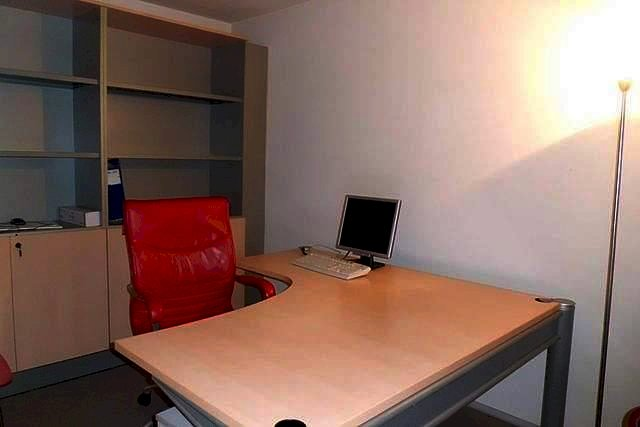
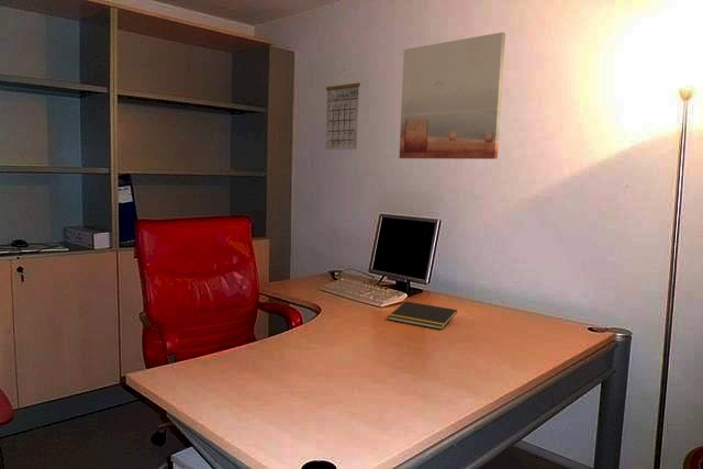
+ calendar [324,69,361,150]
+ notepad [387,300,458,331]
+ wall art [398,31,506,160]
